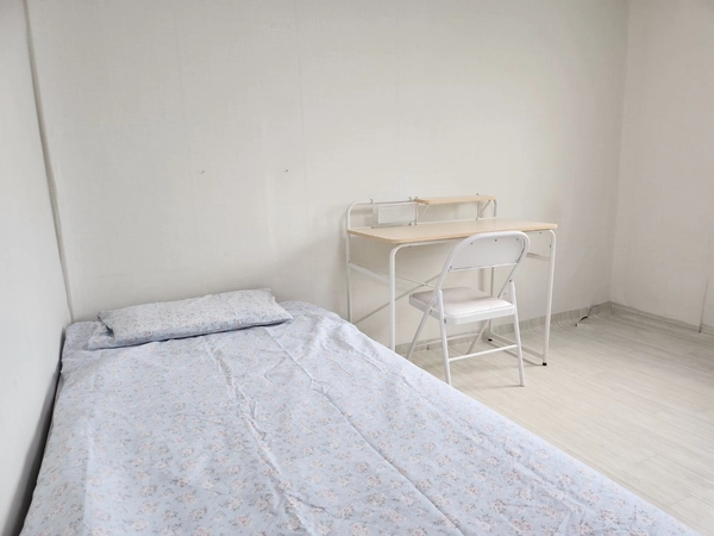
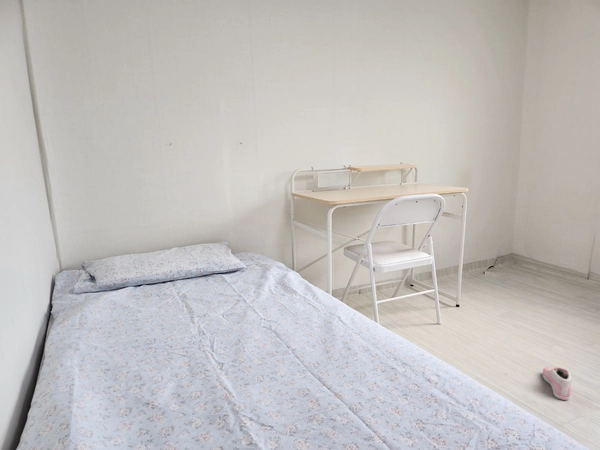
+ sneaker [542,366,573,401]
